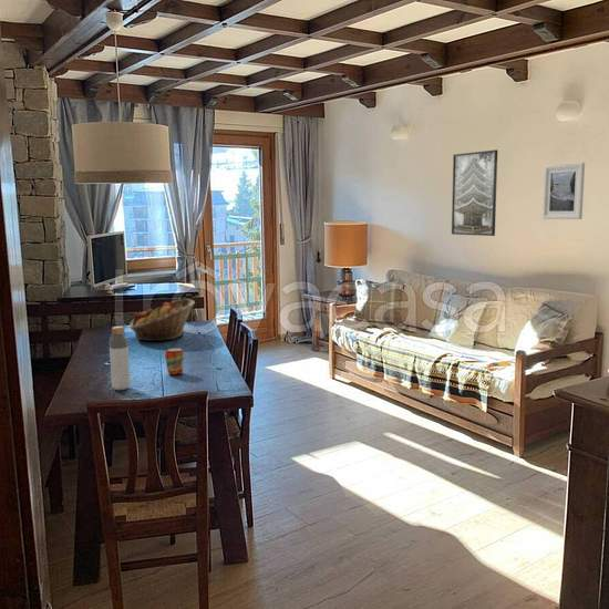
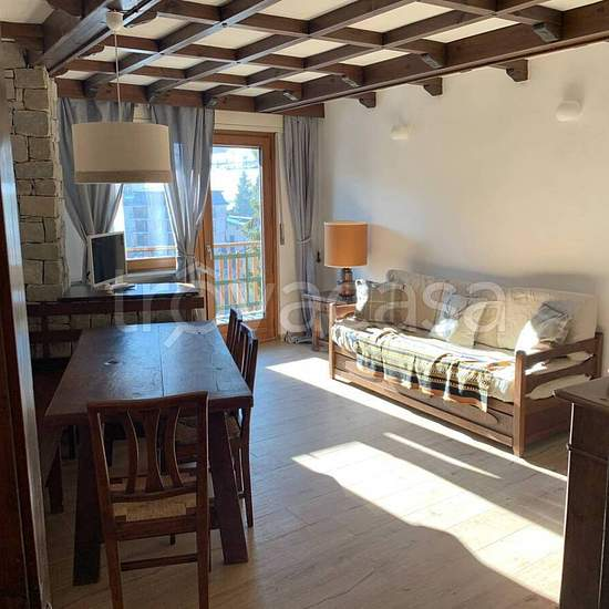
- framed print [541,162,586,220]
- bottle [109,326,131,391]
- beverage can [164,347,185,375]
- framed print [451,148,498,237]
- fruit basket [128,298,196,342]
